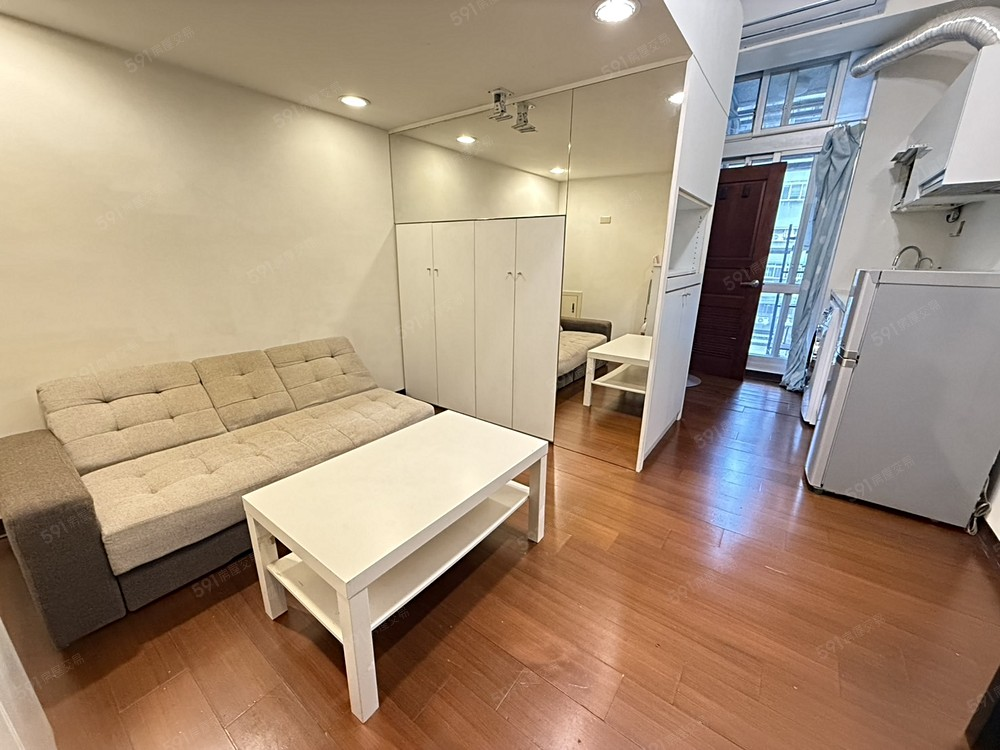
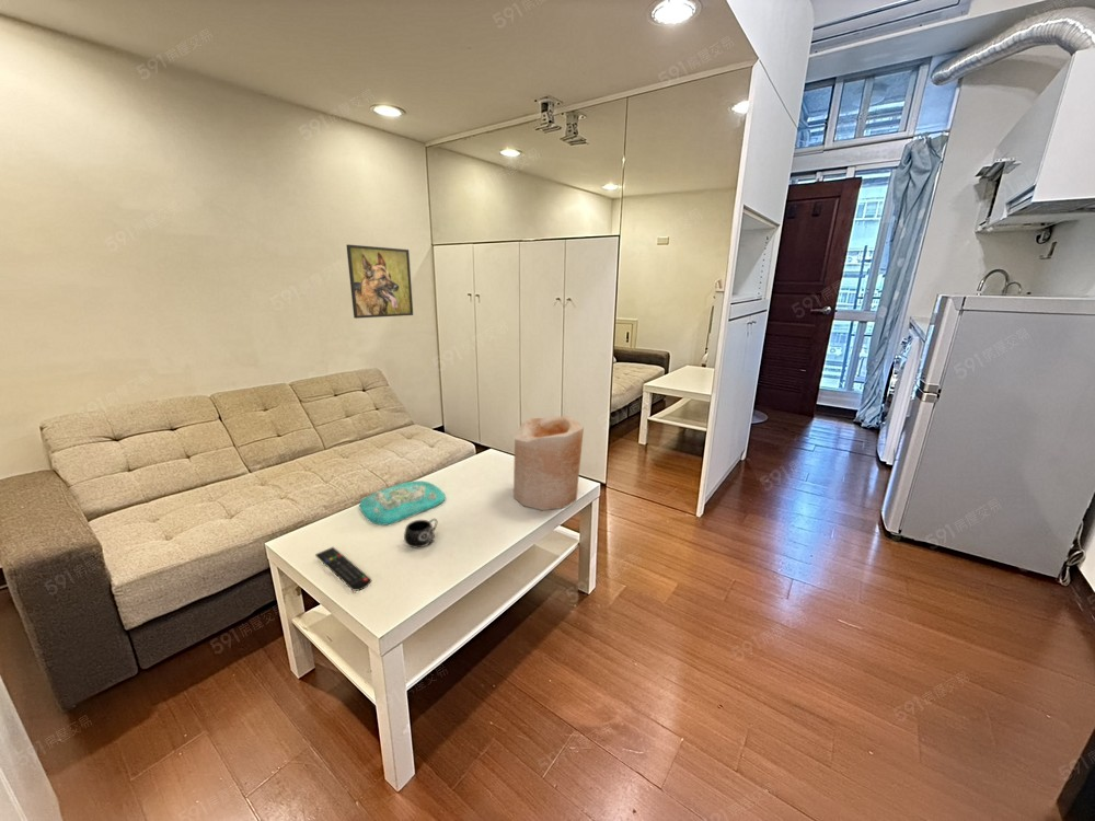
+ decorative tray [359,479,447,527]
+ mug [403,518,438,548]
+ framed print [345,244,414,320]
+ remote control [314,546,372,591]
+ vase [512,415,585,511]
